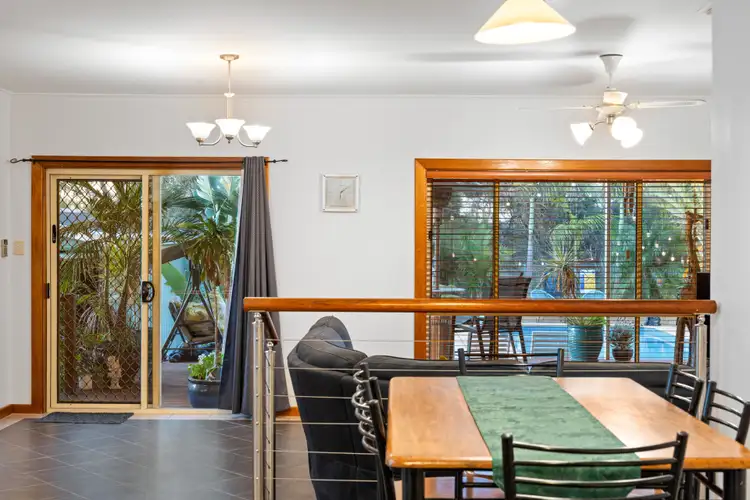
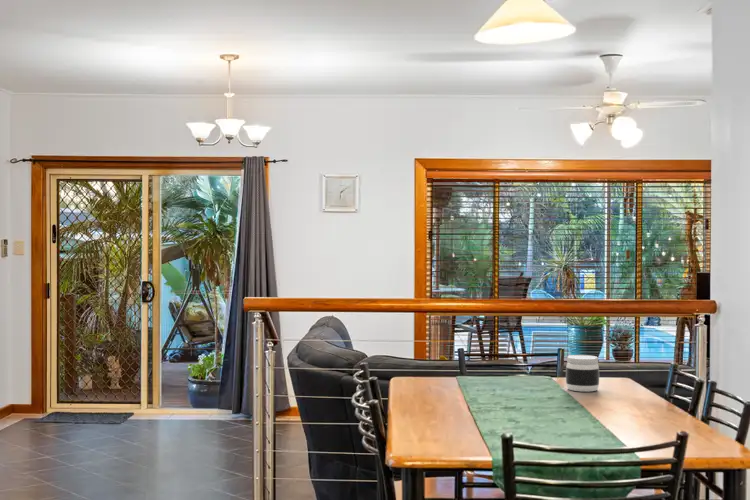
+ jar [565,354,600,393]
